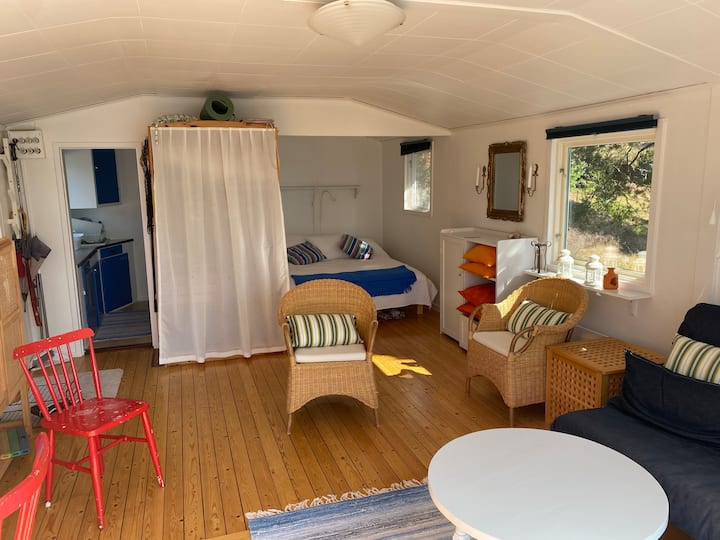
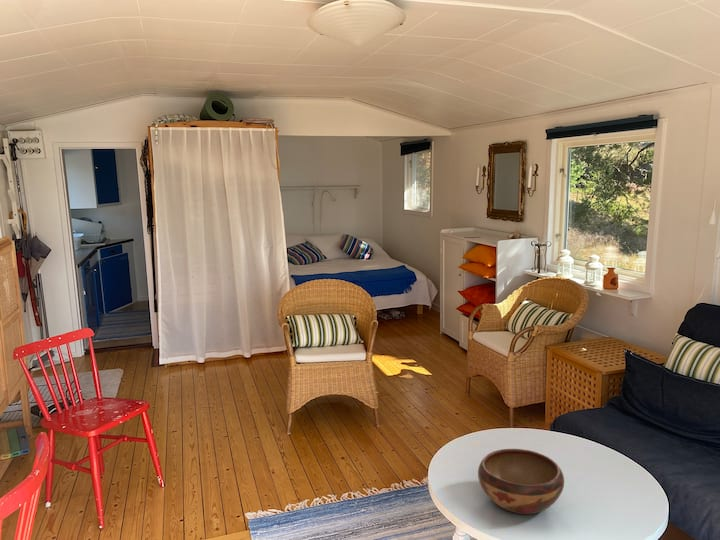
+ decorative bowl [477,448,565,515]
